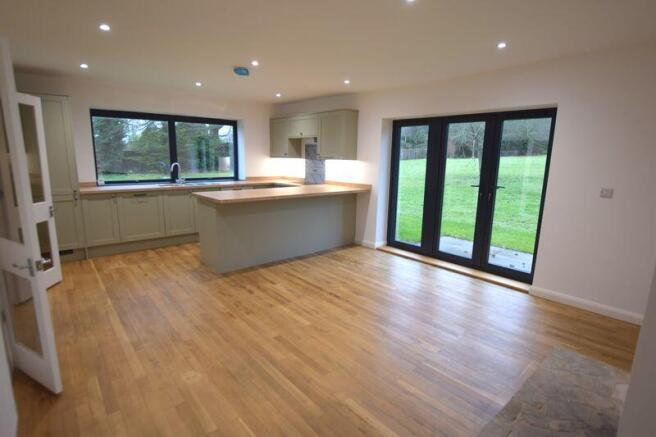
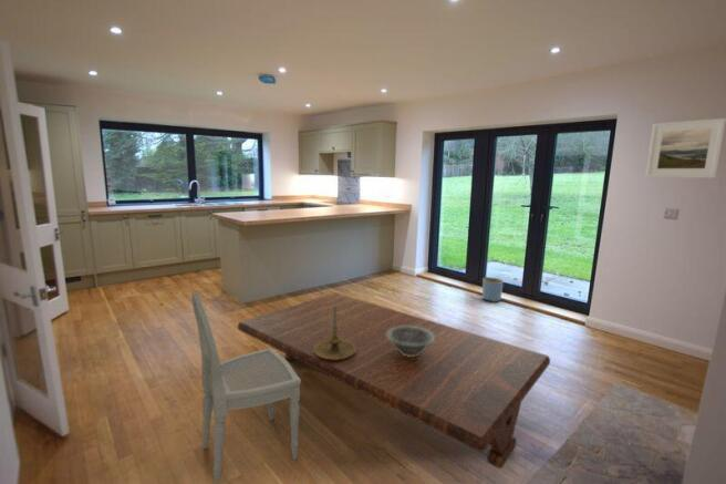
+ candle holder [314,307,355,360]
+ decorative bowl [386,326,434,357]
+ planter [481,277,505,303]
+ dining chair [190,291,302,484]
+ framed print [644,117,726,179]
+ dining table [237,291,551,470]
